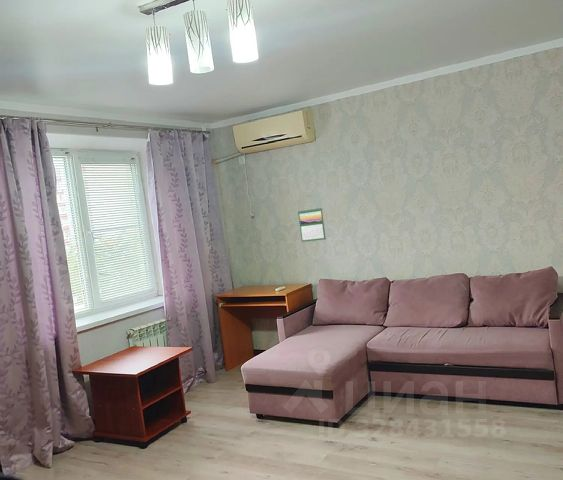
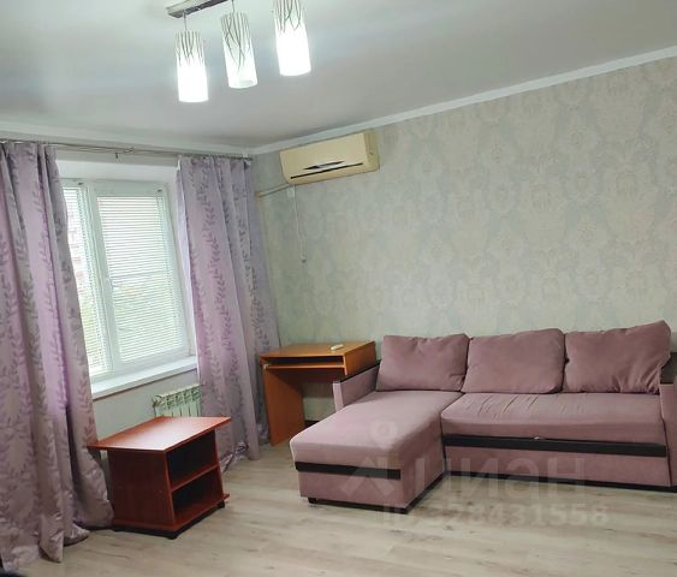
- calendar [297,206,327,243]
